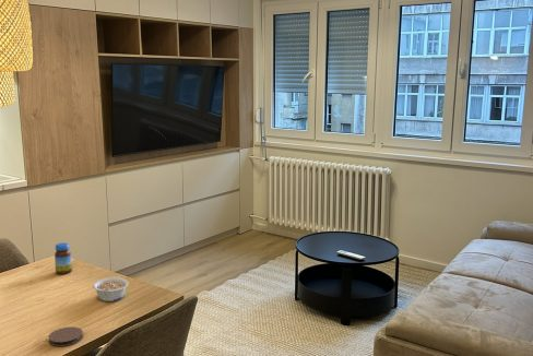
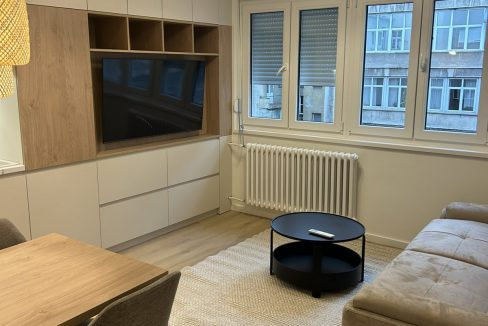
- coaster [47,325,84,347]
- legume [92,276,129,302]
- jar [54,241,73,275]
